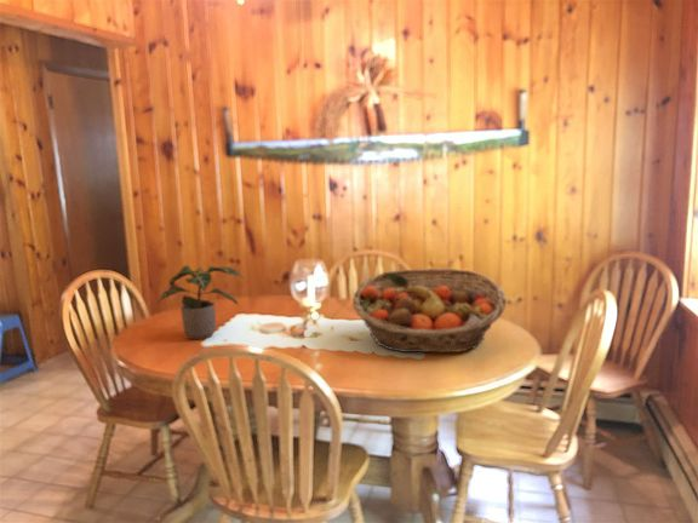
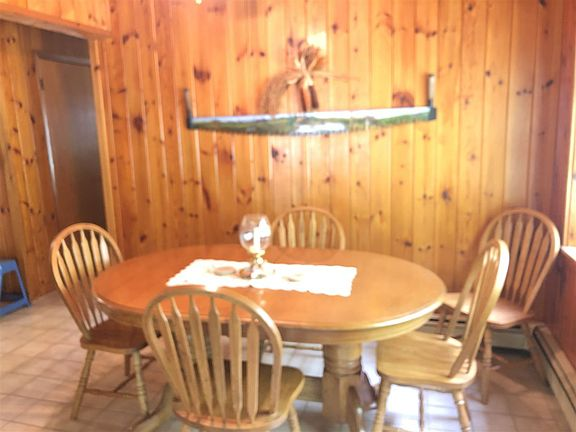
- fruit basket [351,268,508,354]
- potted plant [158,264,245,340]
